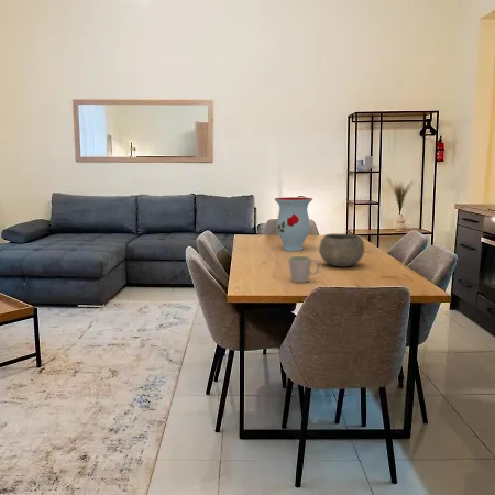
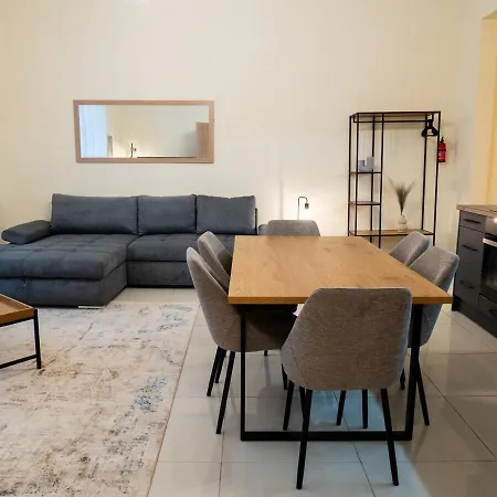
- vase [274,196,314,252]
- bowl [318,232,366,267]
- mug [288,255,321,284]
